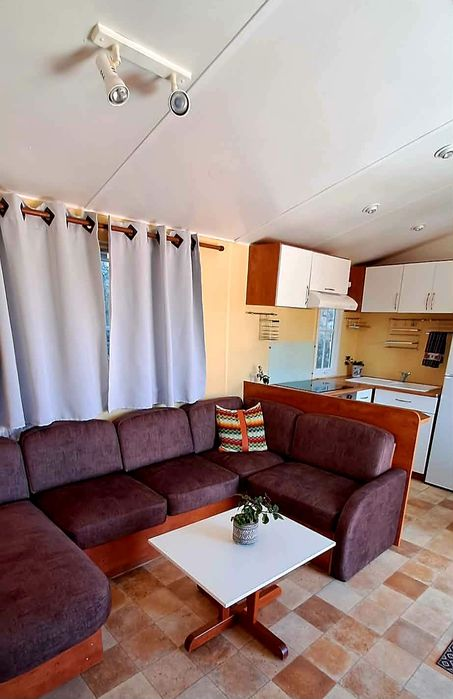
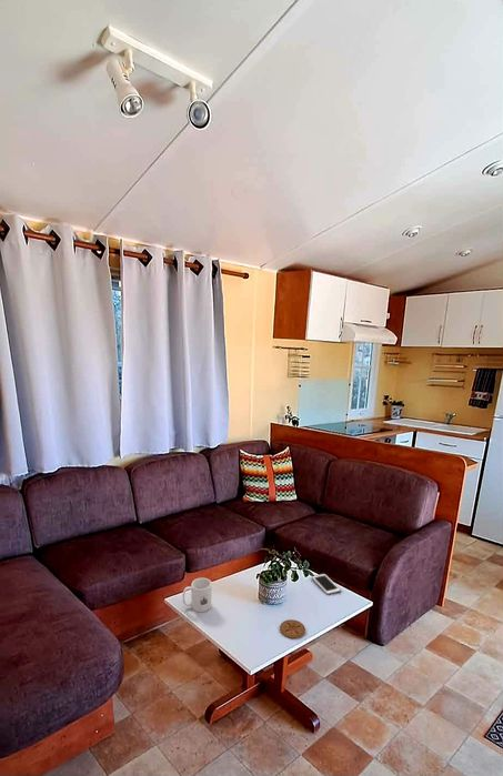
+ coaster [279,618,306,641]
+ cell phone [311,573,342,596]
+ mug [182,577,212,613]
